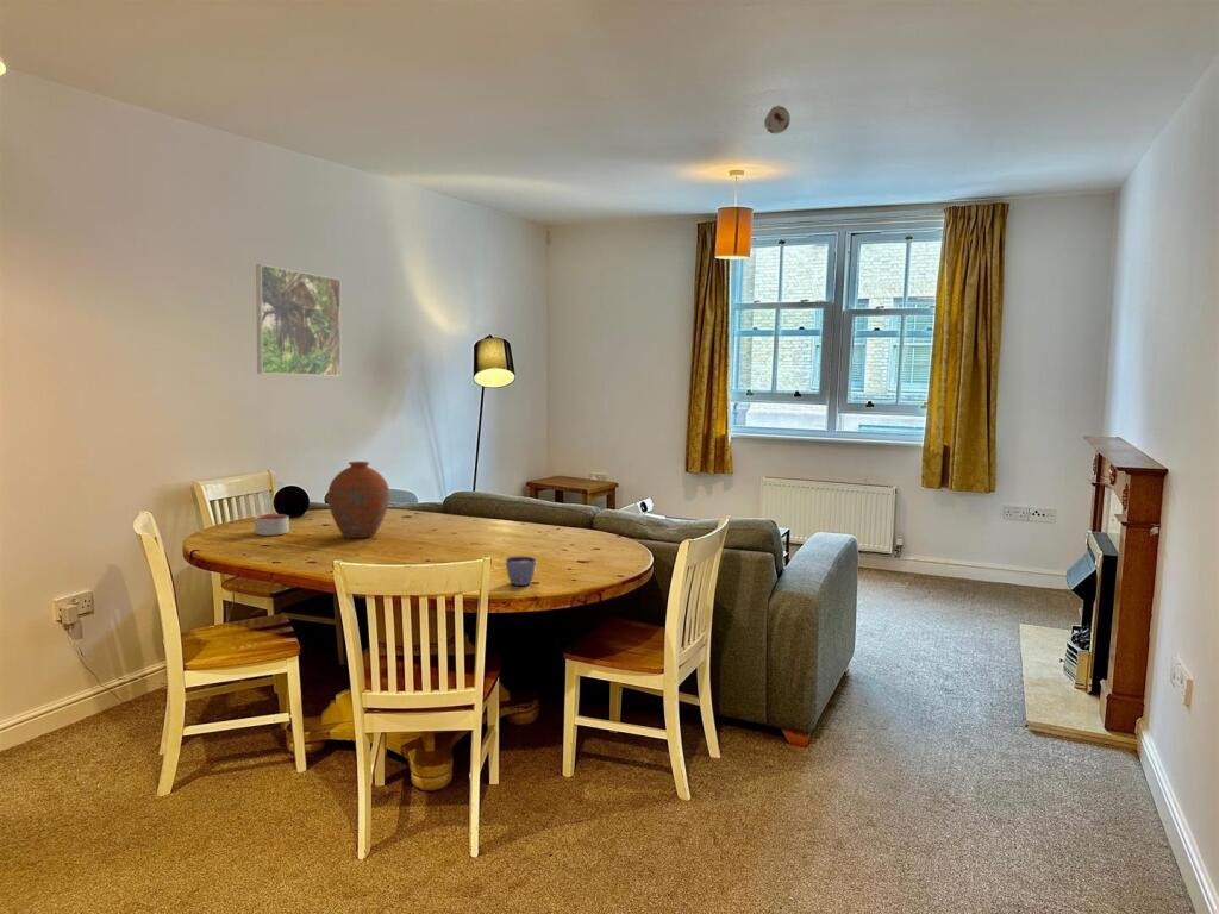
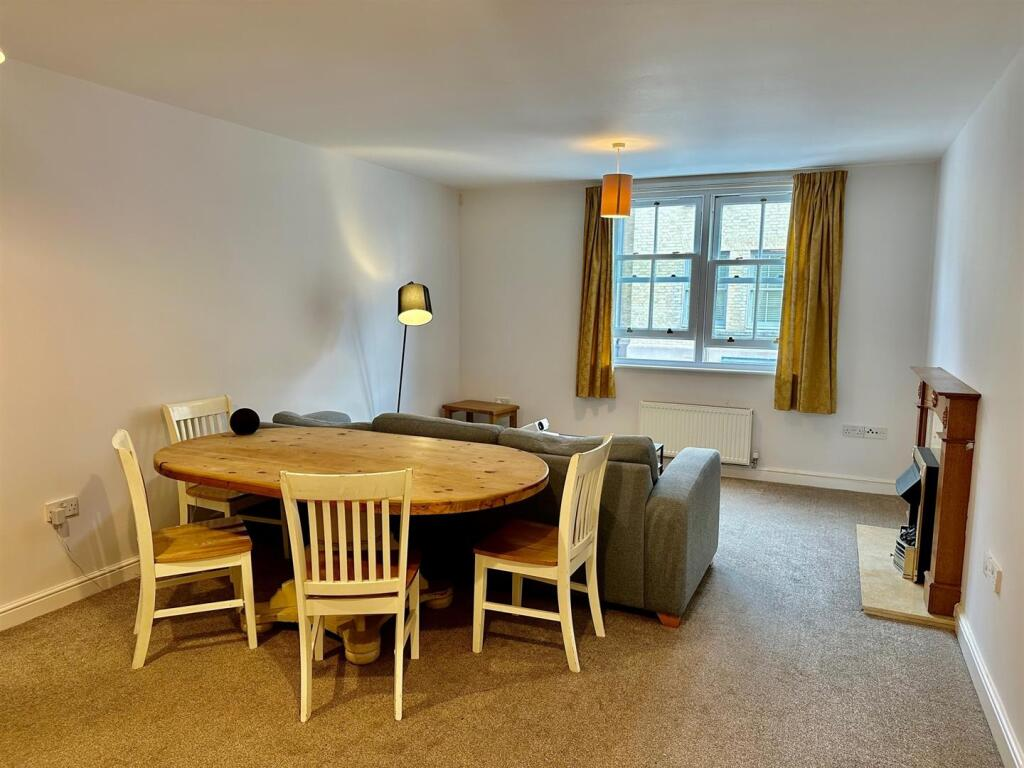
- cup [505,556,537,587]
- smoke detector [763,105,792,136]
- candle [254,513,290,537]
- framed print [255,263,342,377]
- vase [327,461,390,539]
